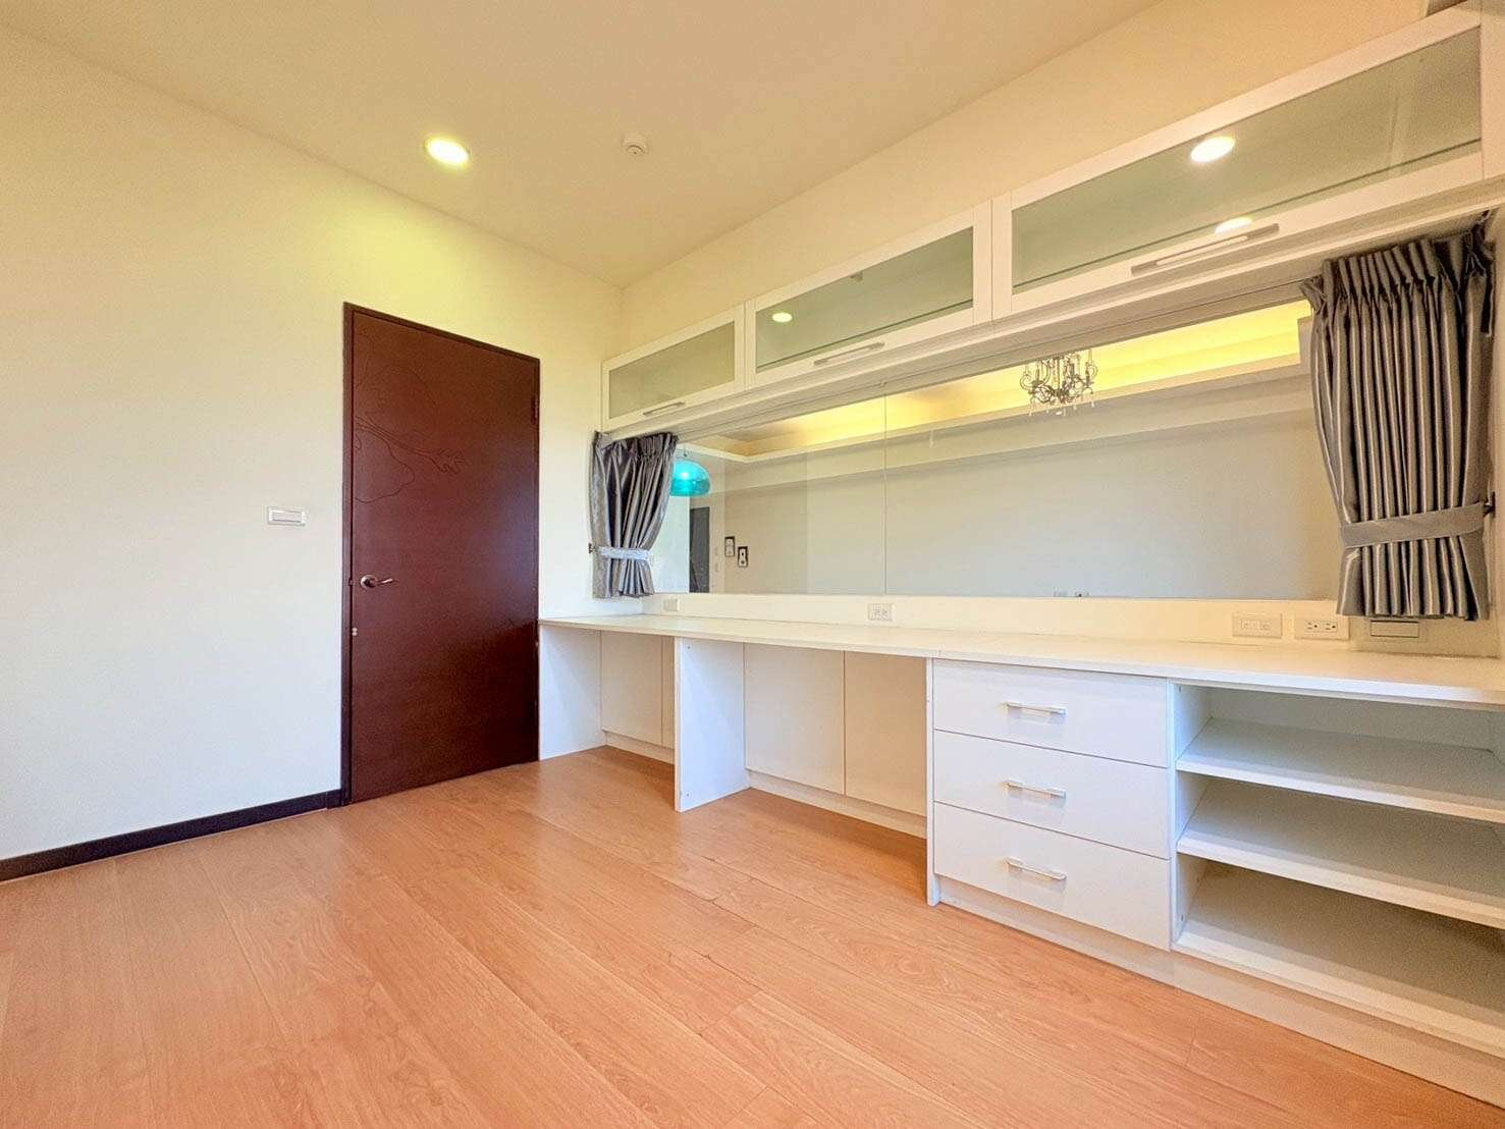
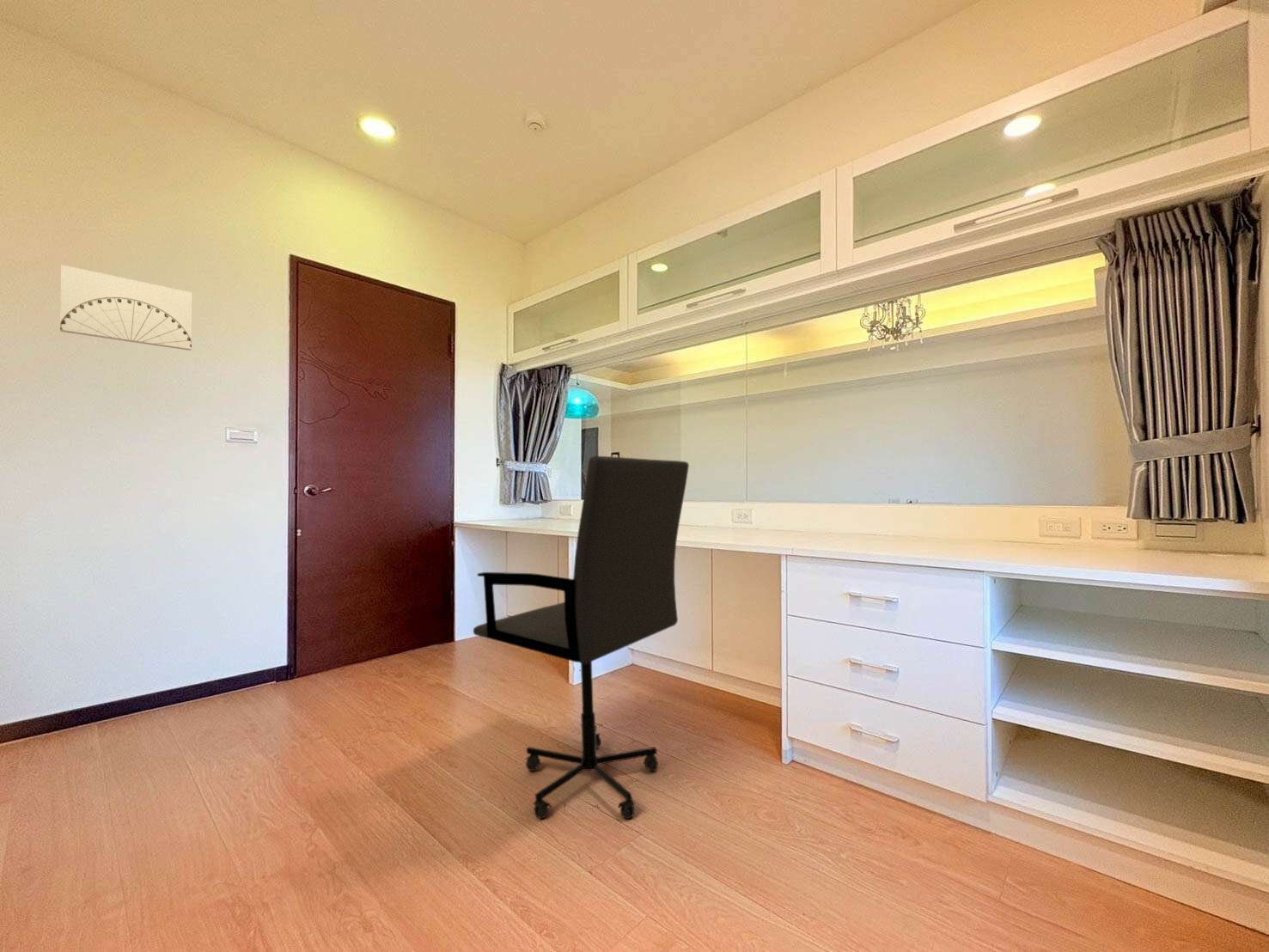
+ wall art [59,264,192,351]
+ office chair [473,455,690,820]
